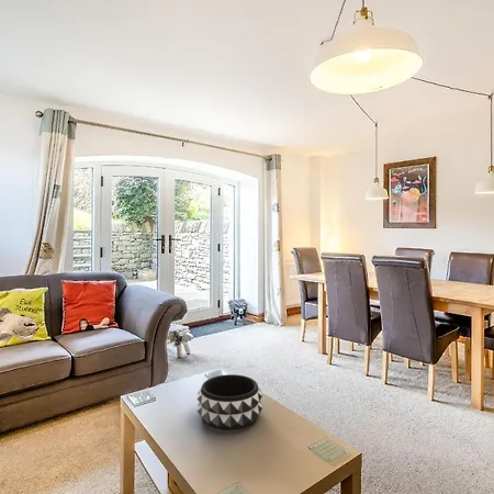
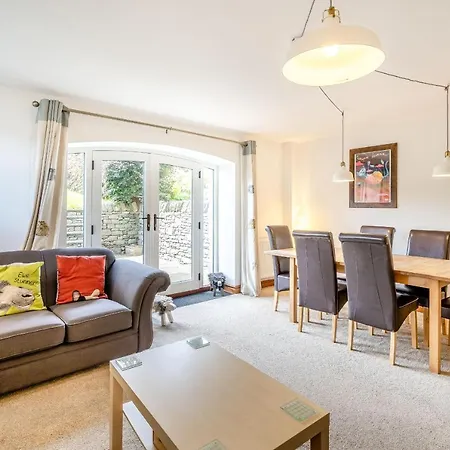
- decorative bowl [197,373,263,431]
